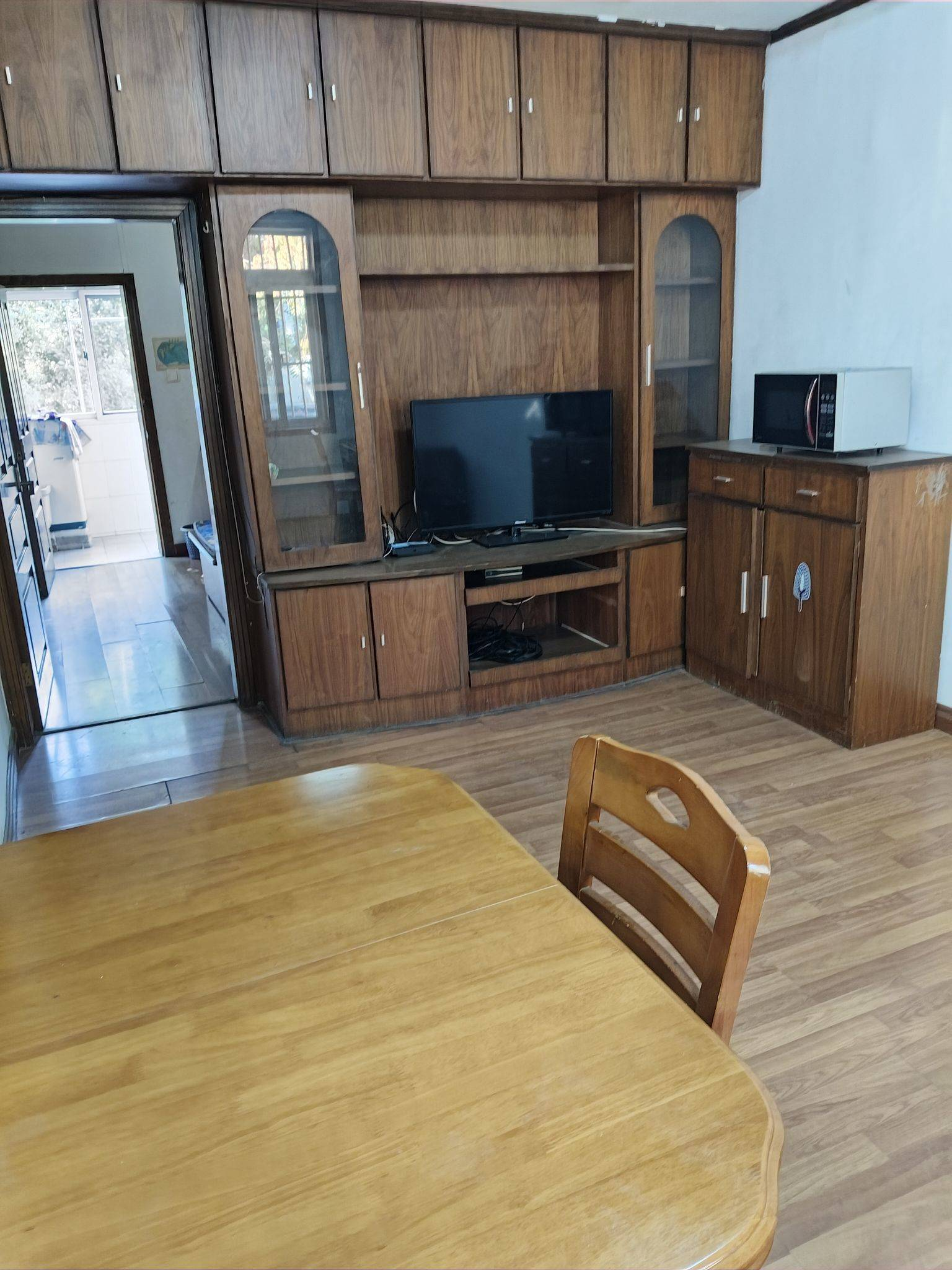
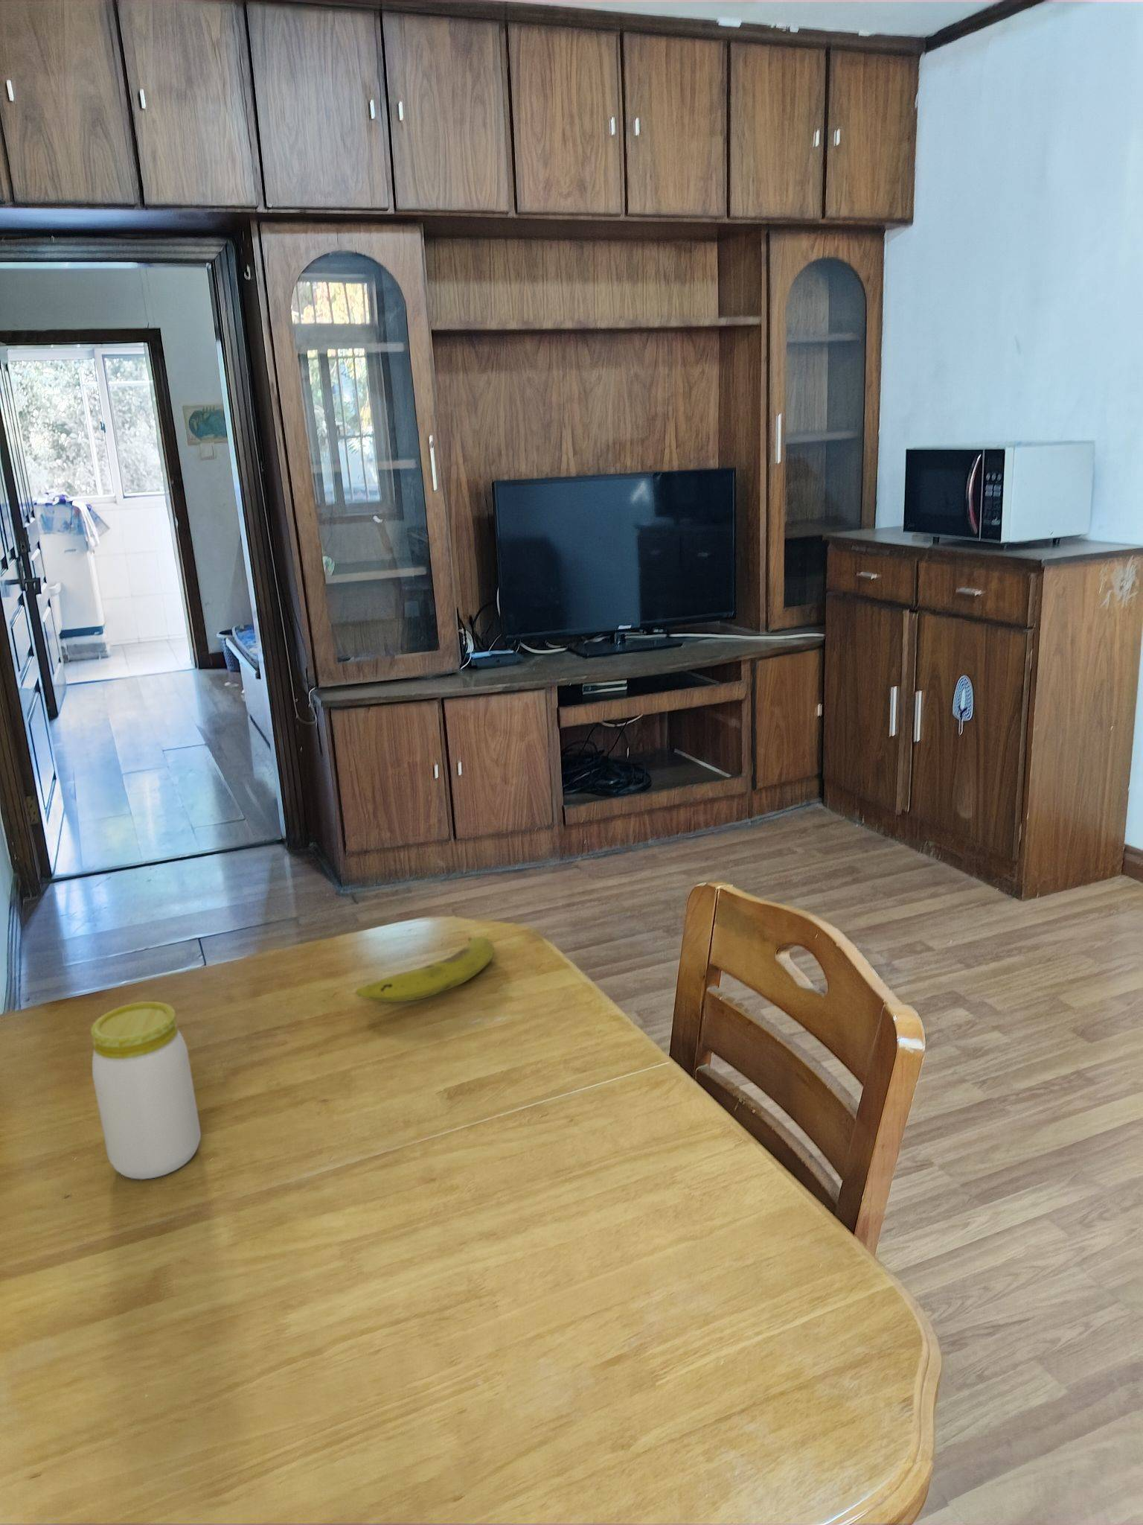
+ jar [90,1000,202,1180]
+ fruit [355,935,495,1003]
